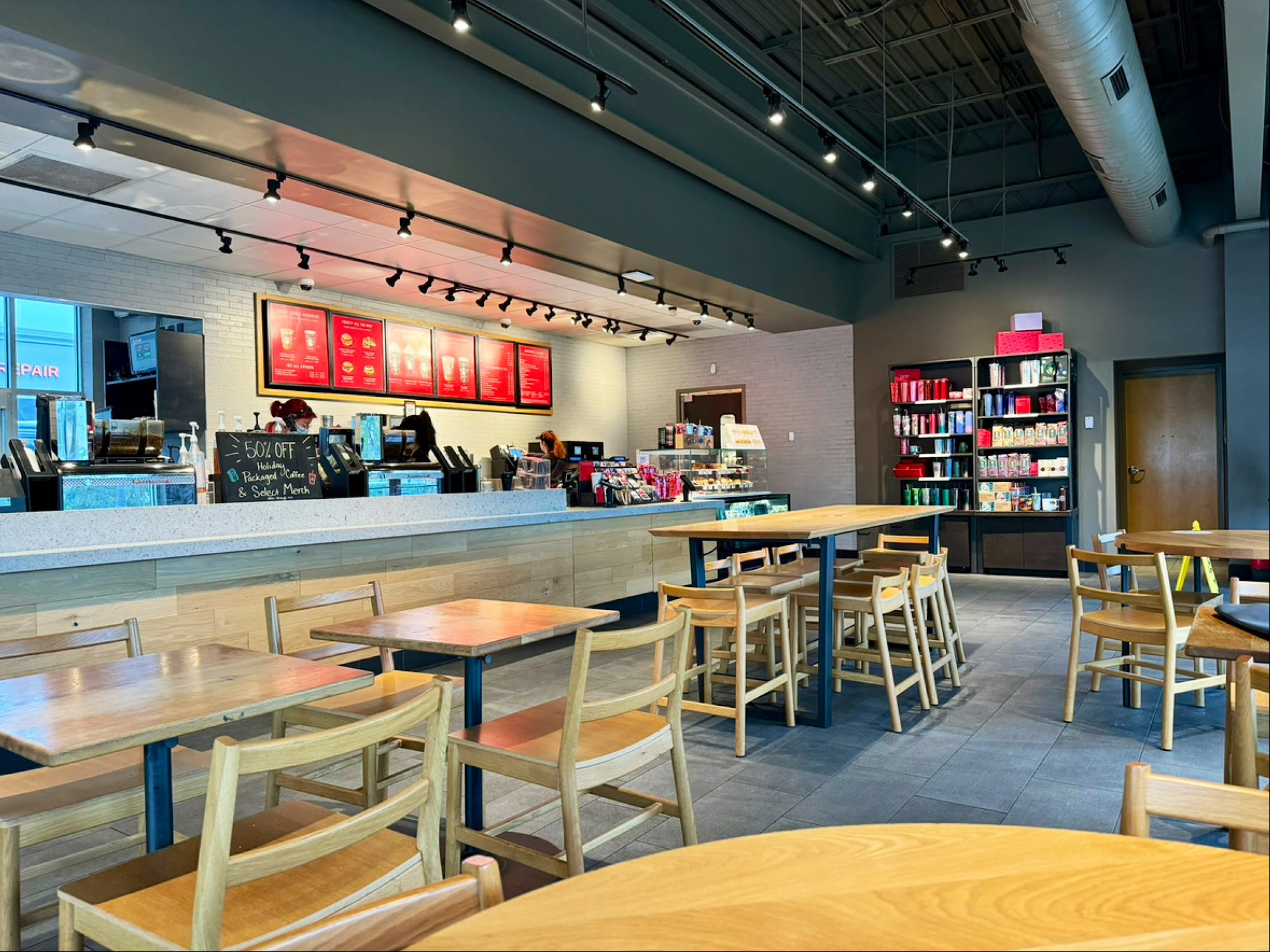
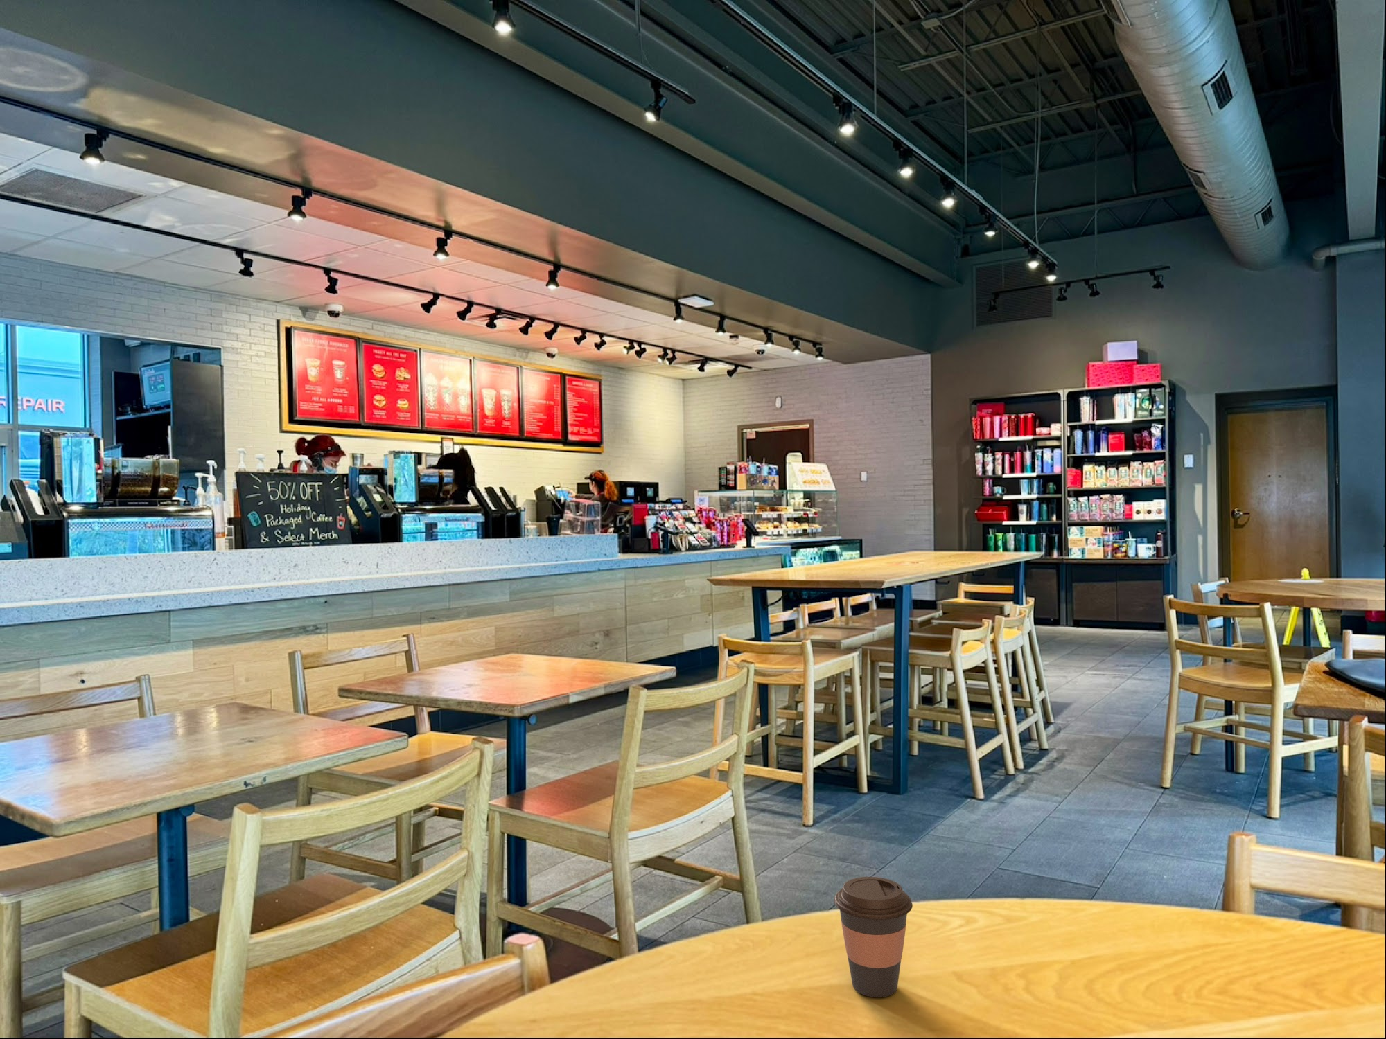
+ coffee cup [834,876,913,999]
